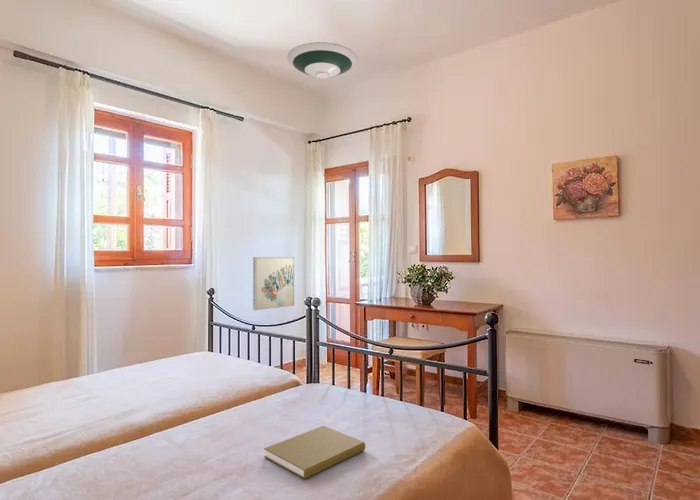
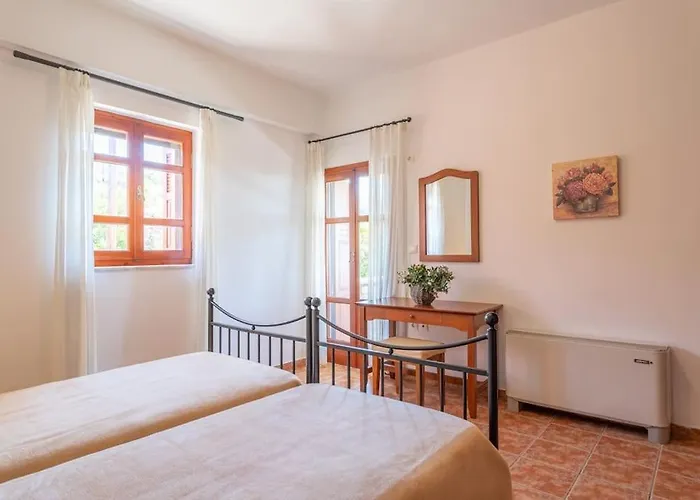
- wall art [252,256,295,311]
- book [263,425,366,480]
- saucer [287,41,358,80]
